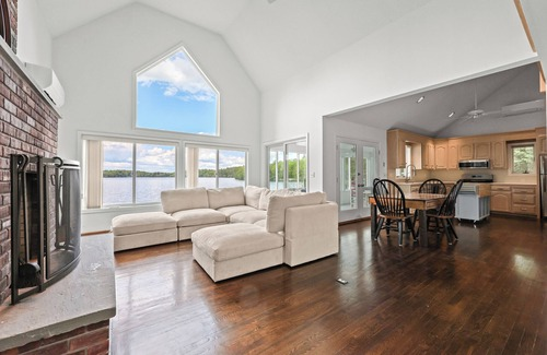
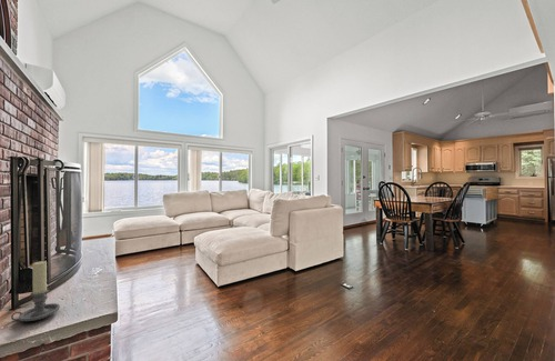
+ candle holder [10,260,61,322]
